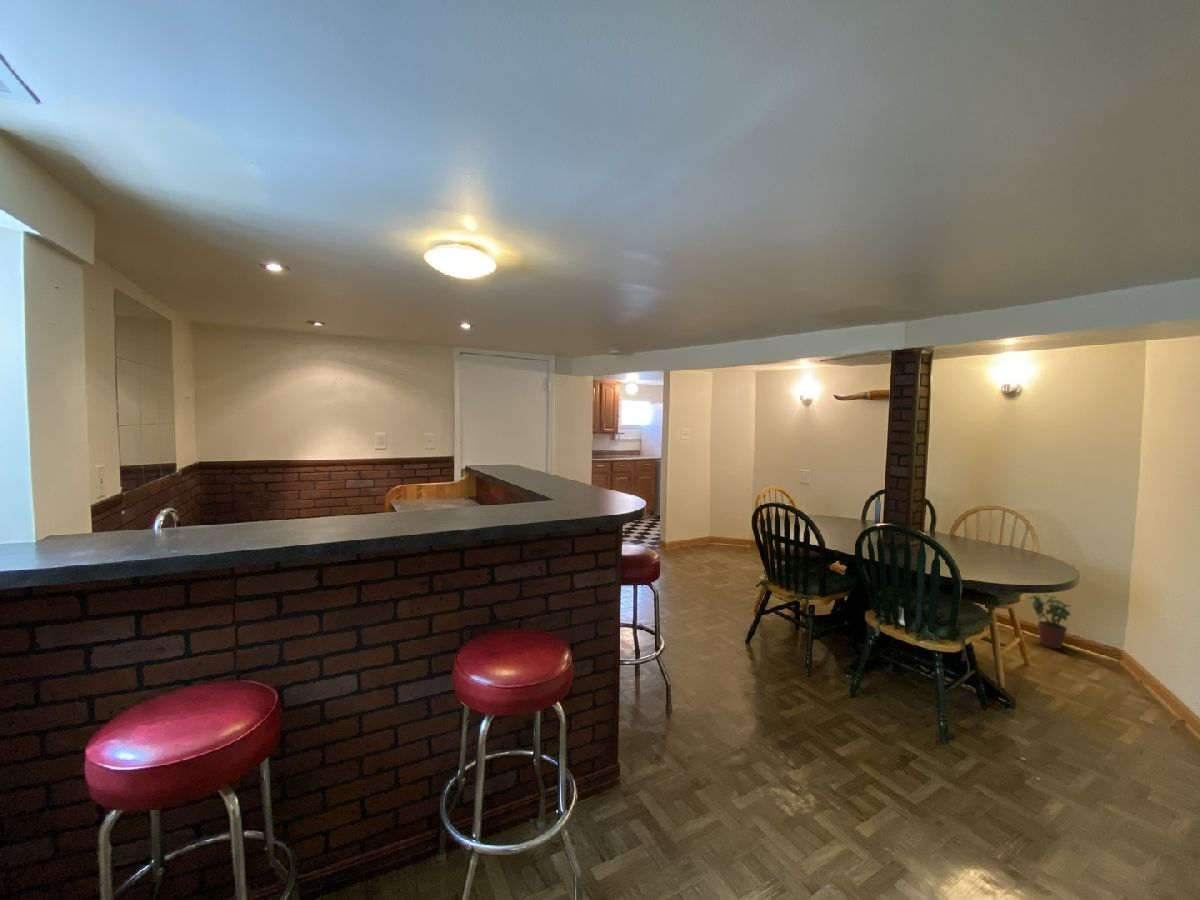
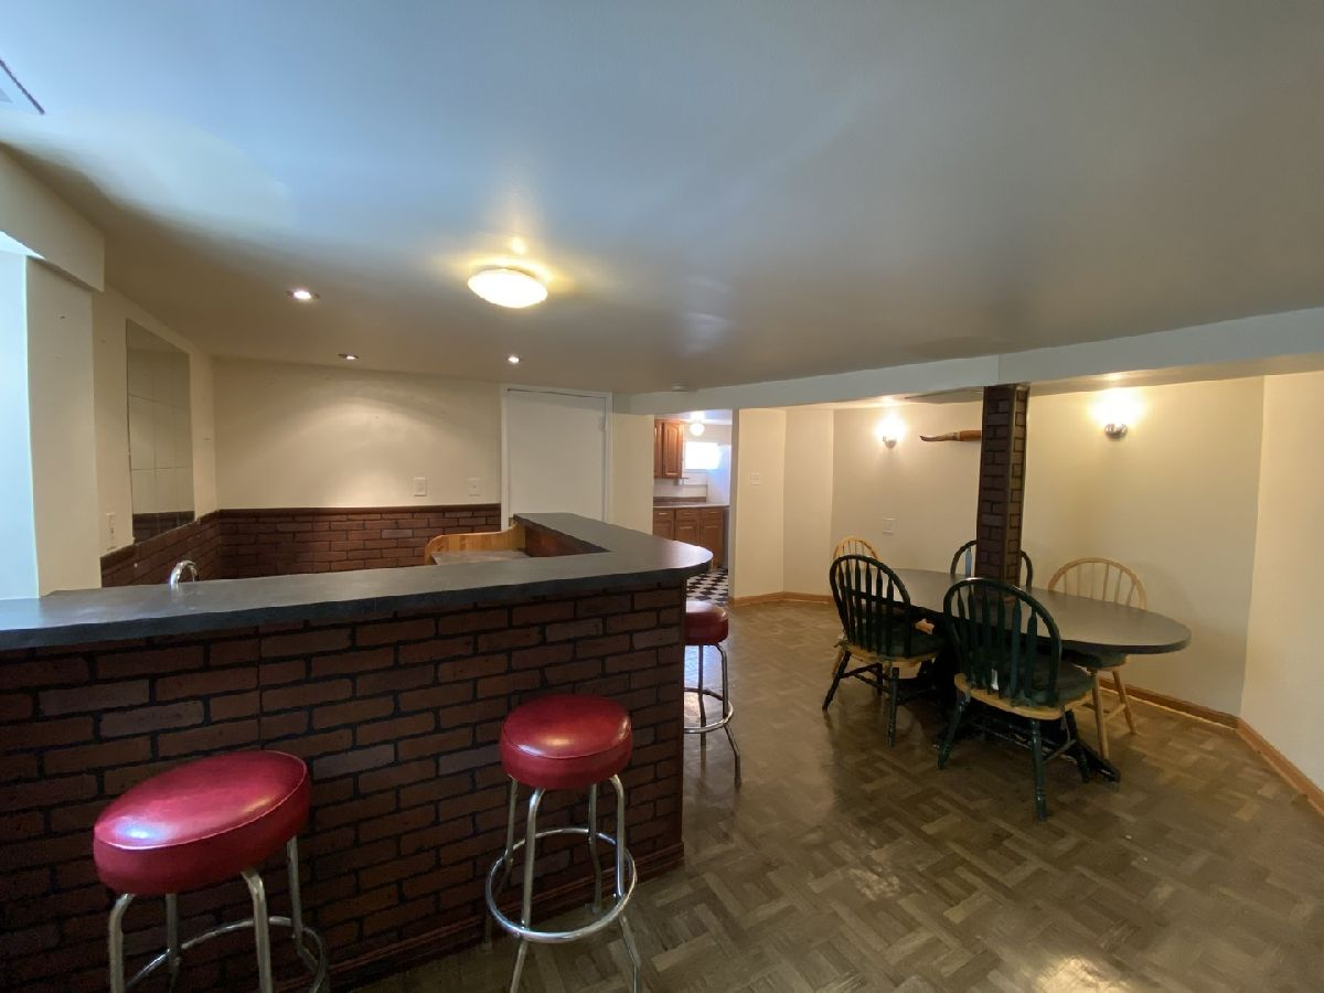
- potted plant [1027,593,1072,650]
